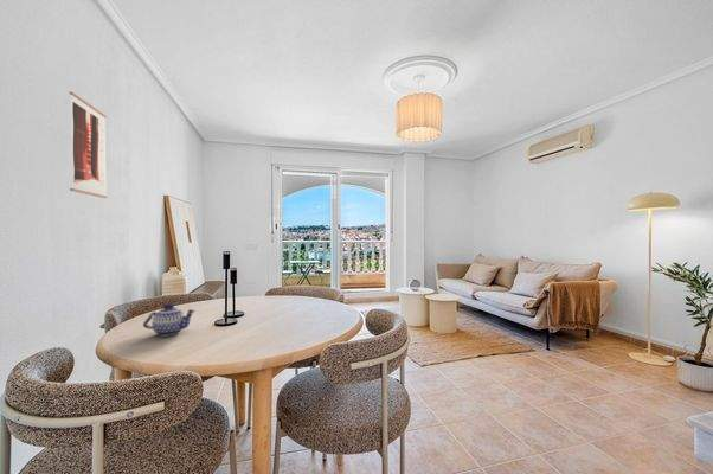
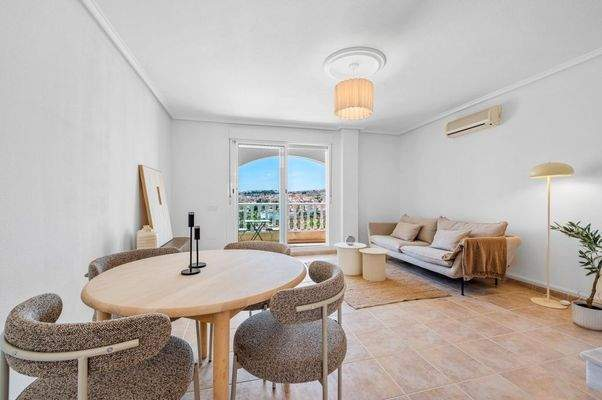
- wall art [69,91,108,199]
- teapot [142,302,197,338]
